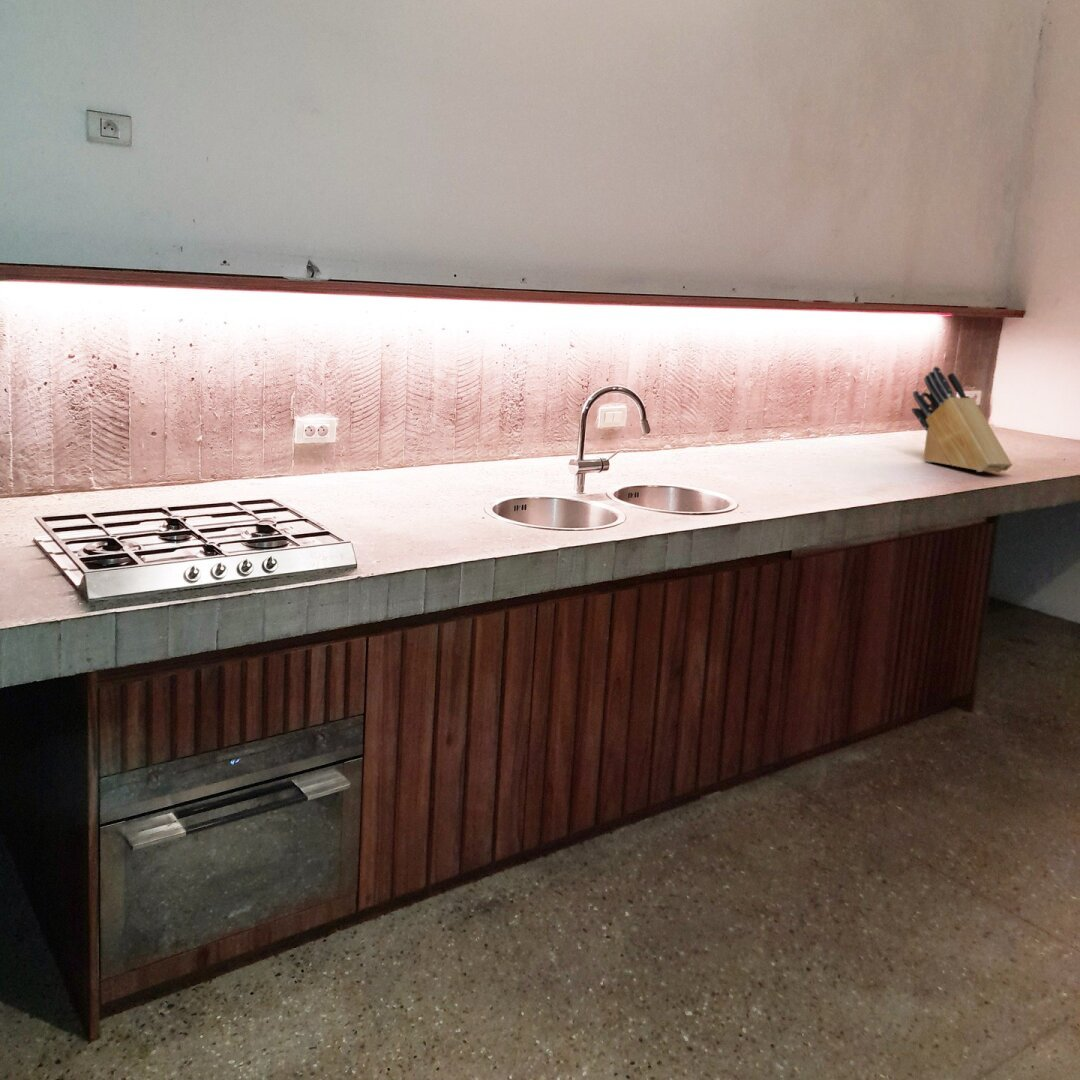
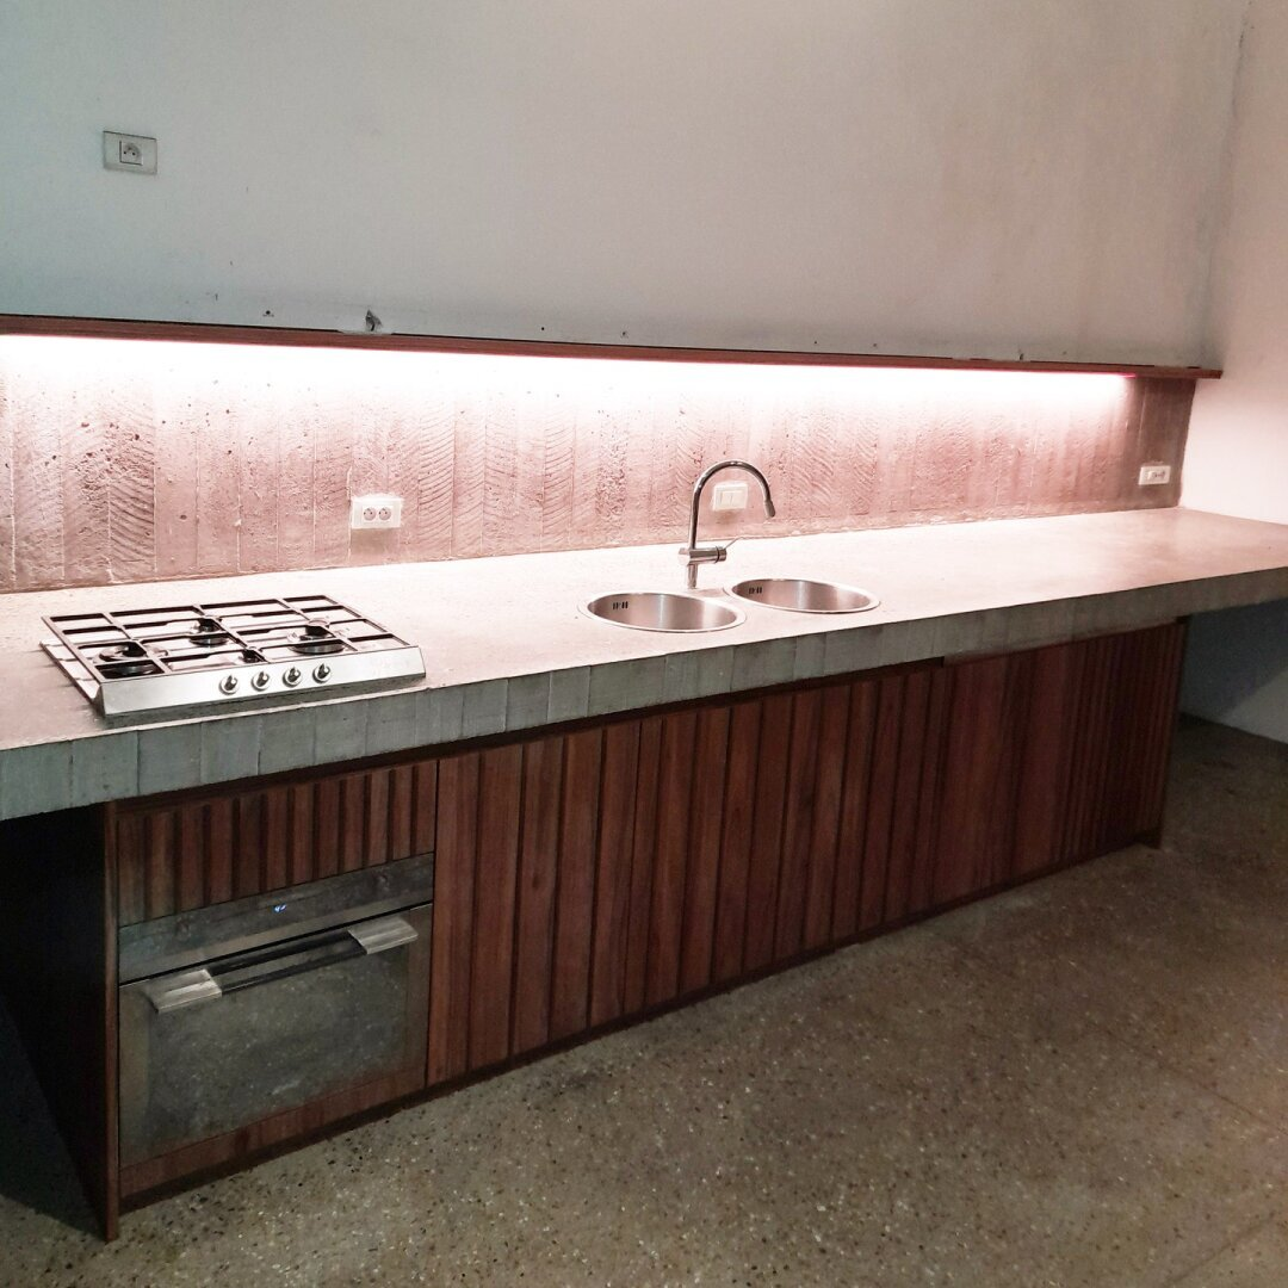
- knife block [911,365,1013,473]
